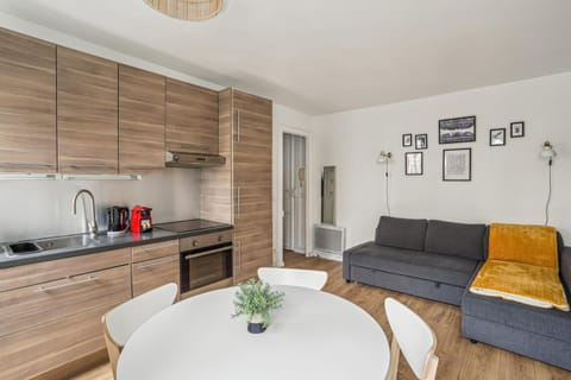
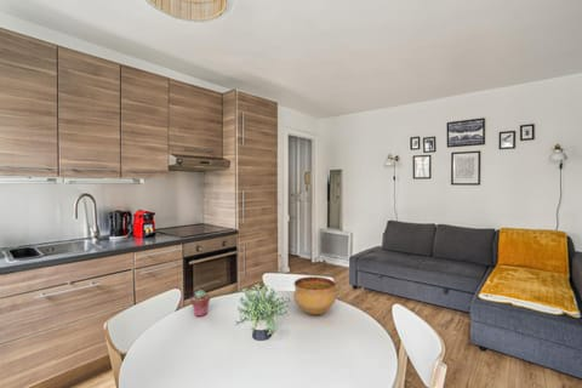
+ potted succulent [189,289,211,318]
+ bowl [292,275,337,315]
